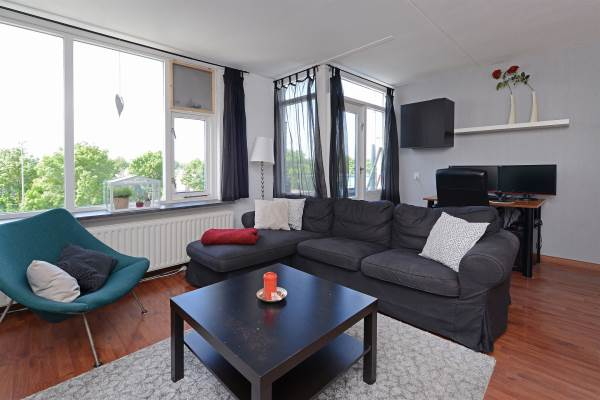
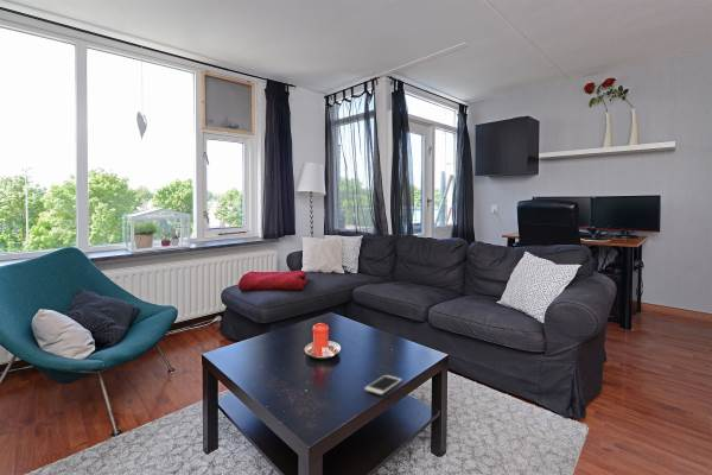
+ cell phone [363,374,403,395]
